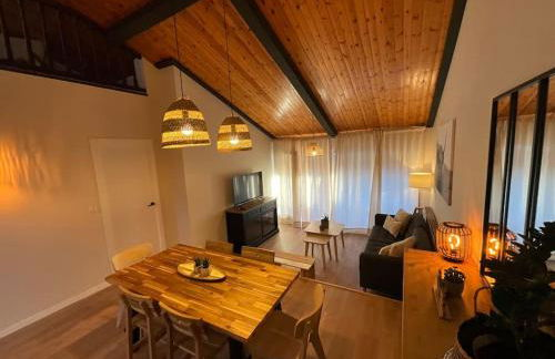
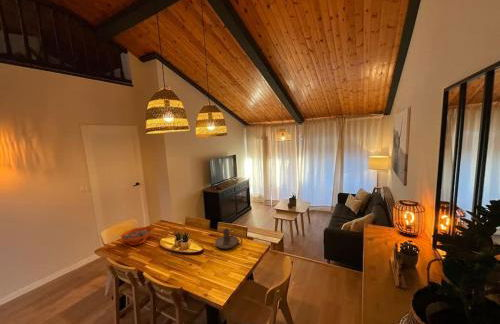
+ candle holder [214,228,243,250]
+ decorative bowl [120,226,152,246]
